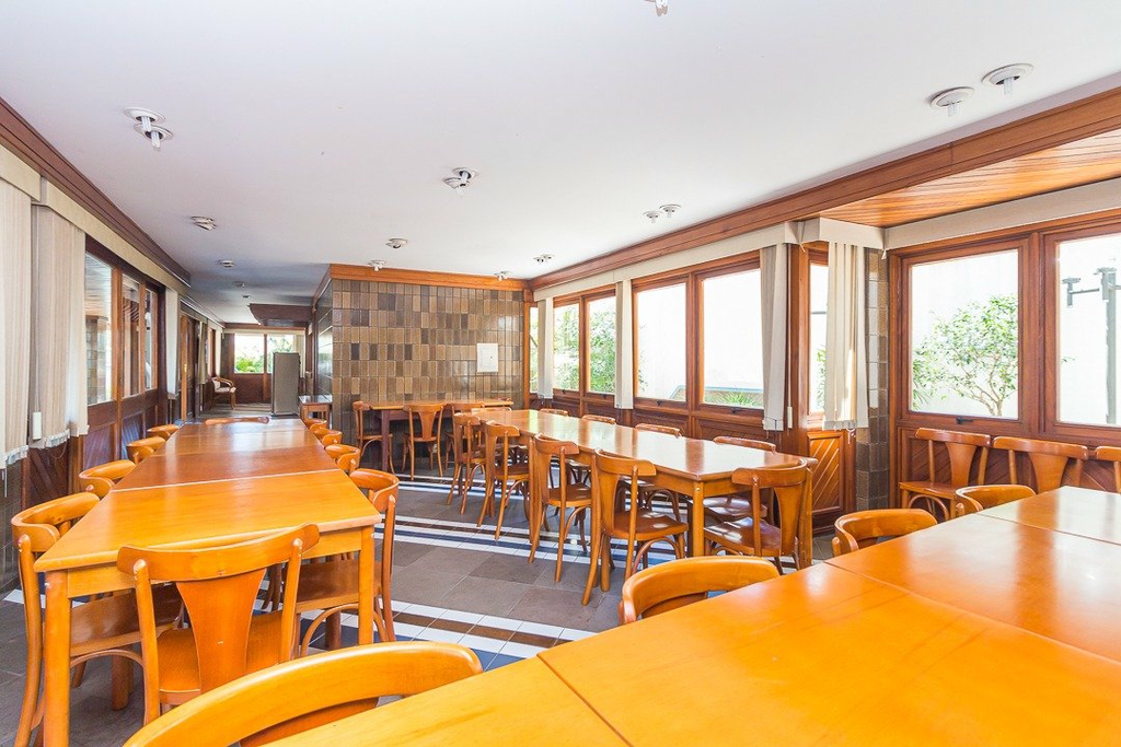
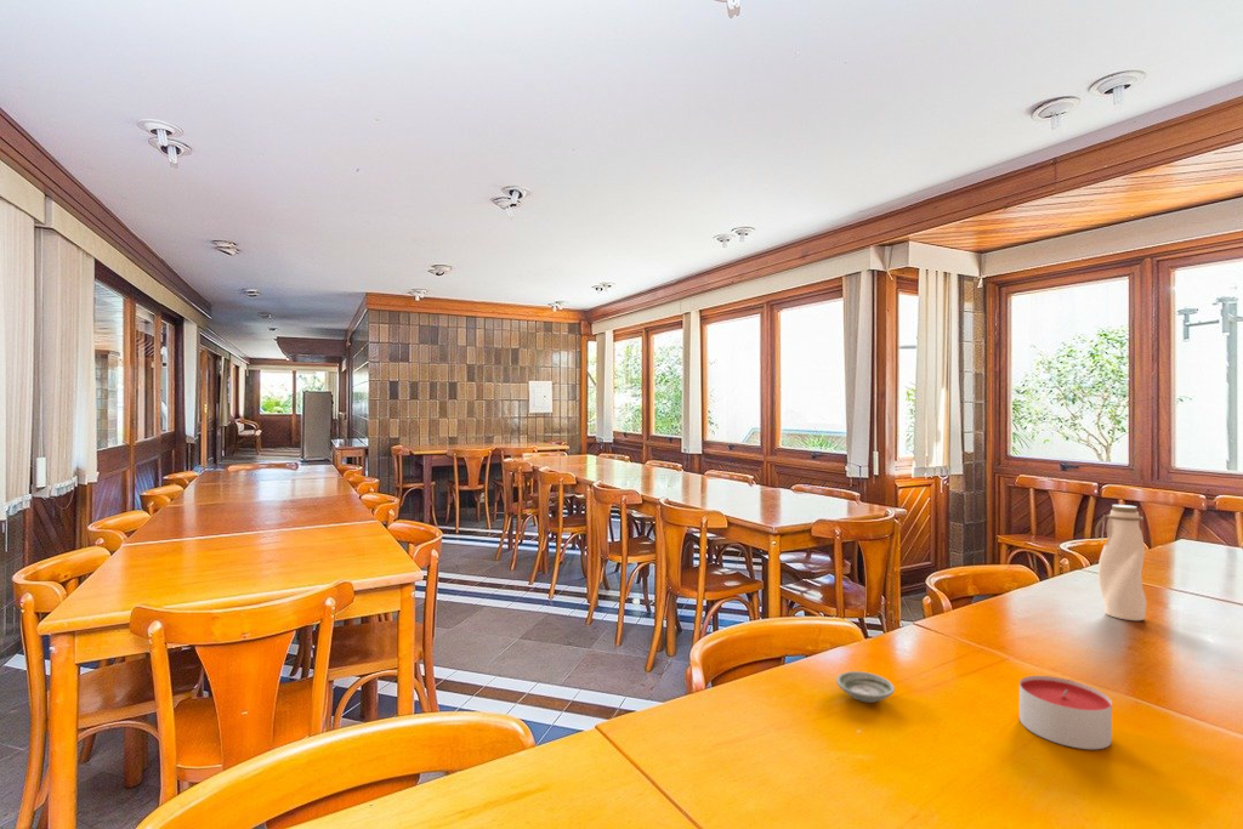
+ water bottle [1094,504,1147,621]
+ saucer [835,670,896,704]
+ candle [1018,675,1113,750]
